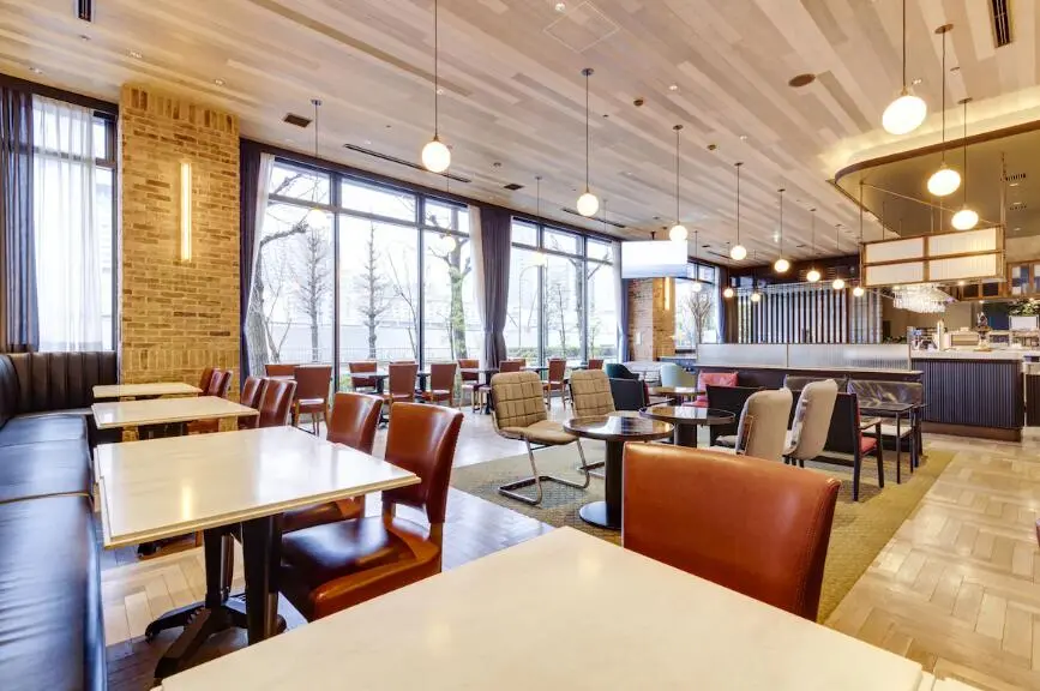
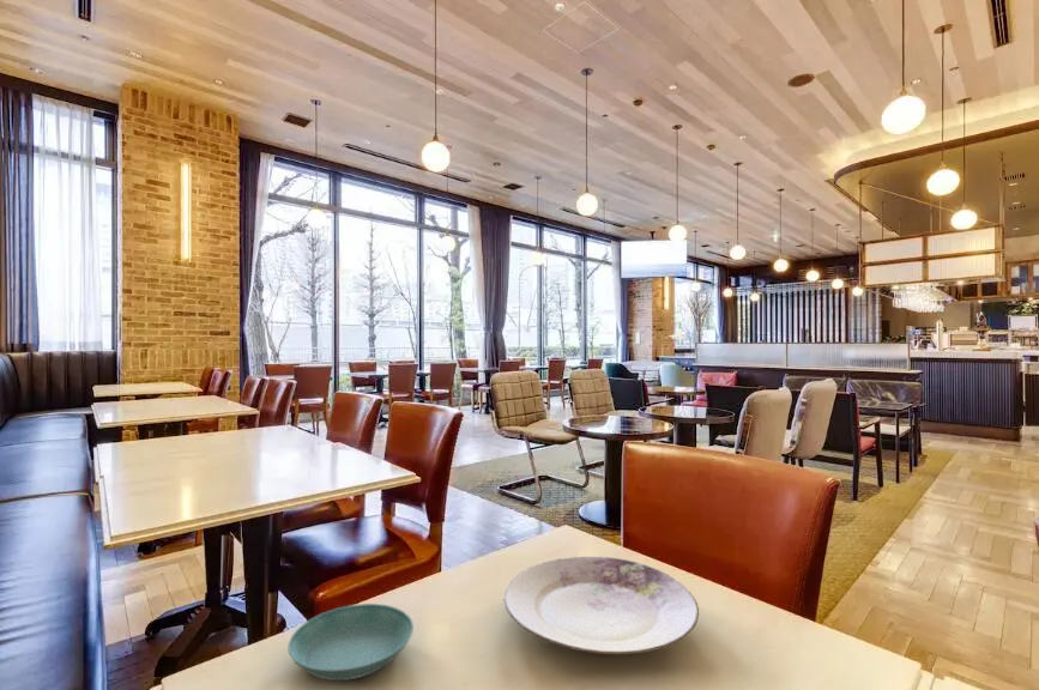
+ saucer [286,603,415,682]
+ plate [502,556,700,655]
